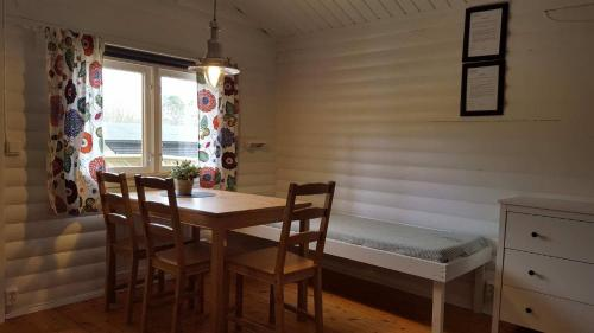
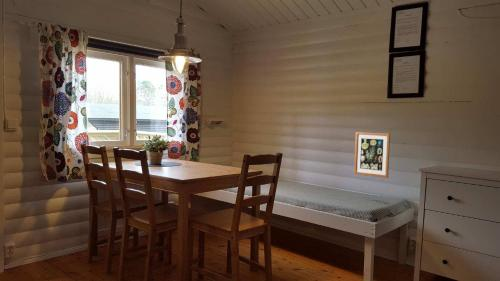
+ wall art [353,131,391,179]
